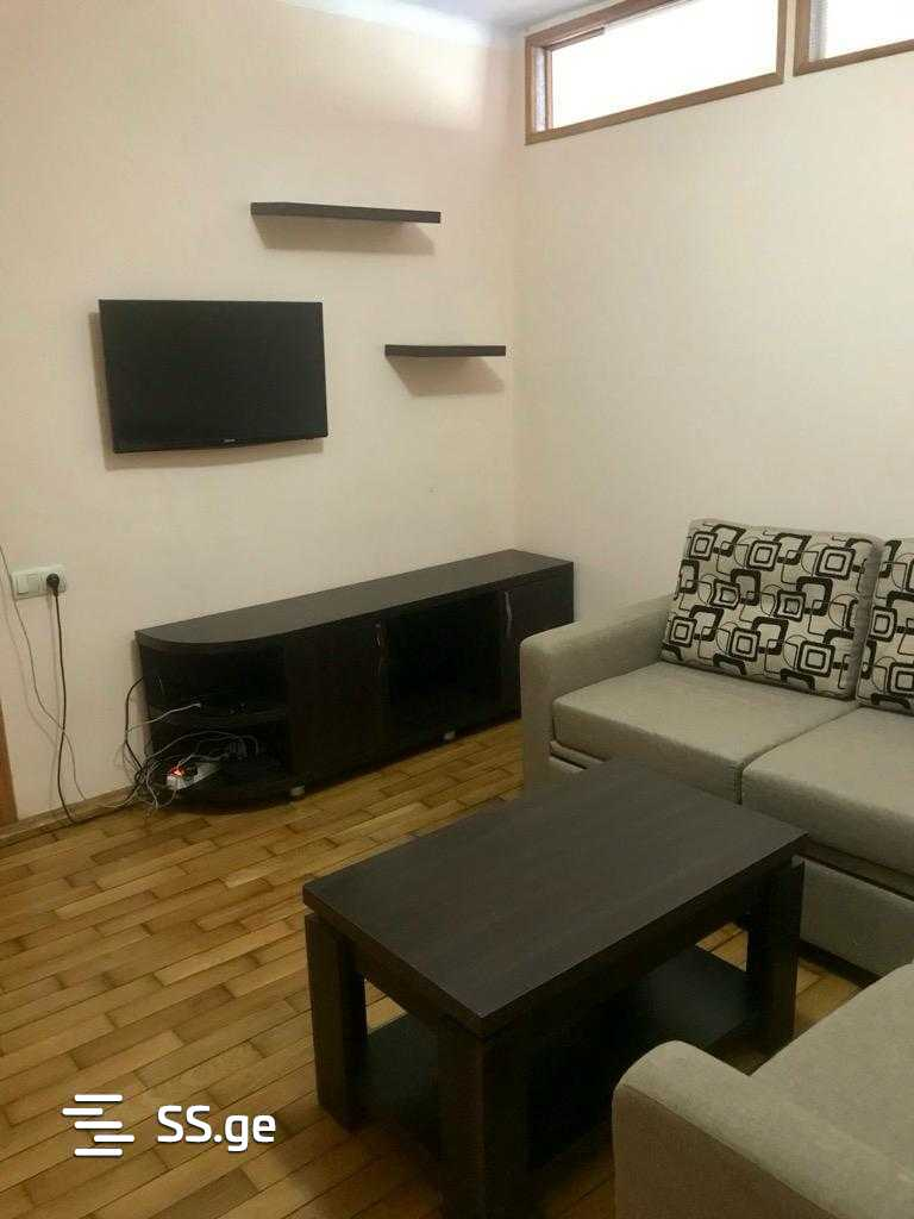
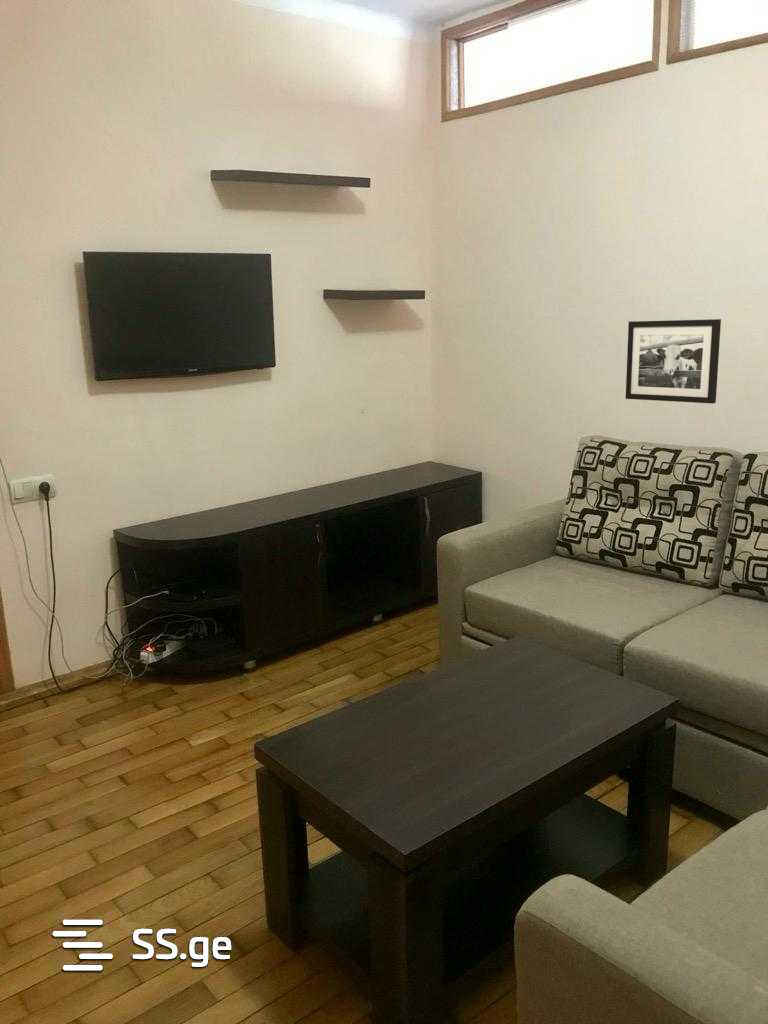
+ picture frame [625,318,722,405]
